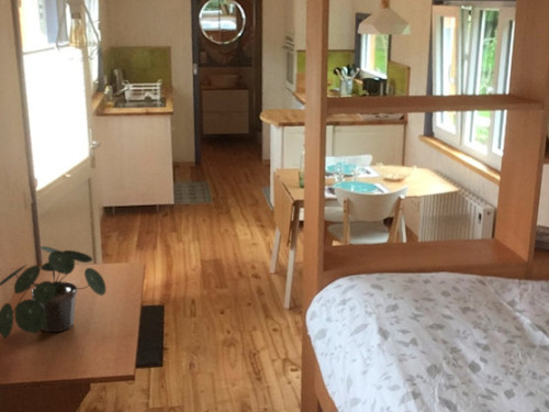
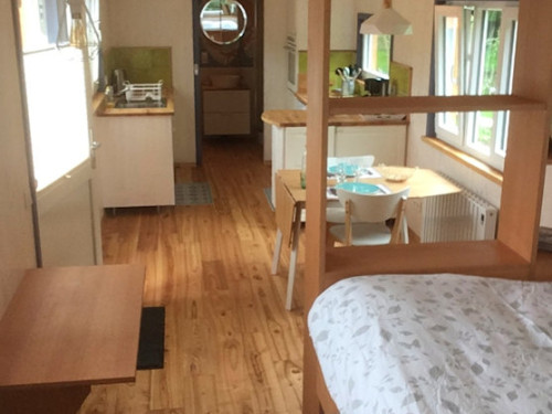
- potted plant [0,245,107,339]
